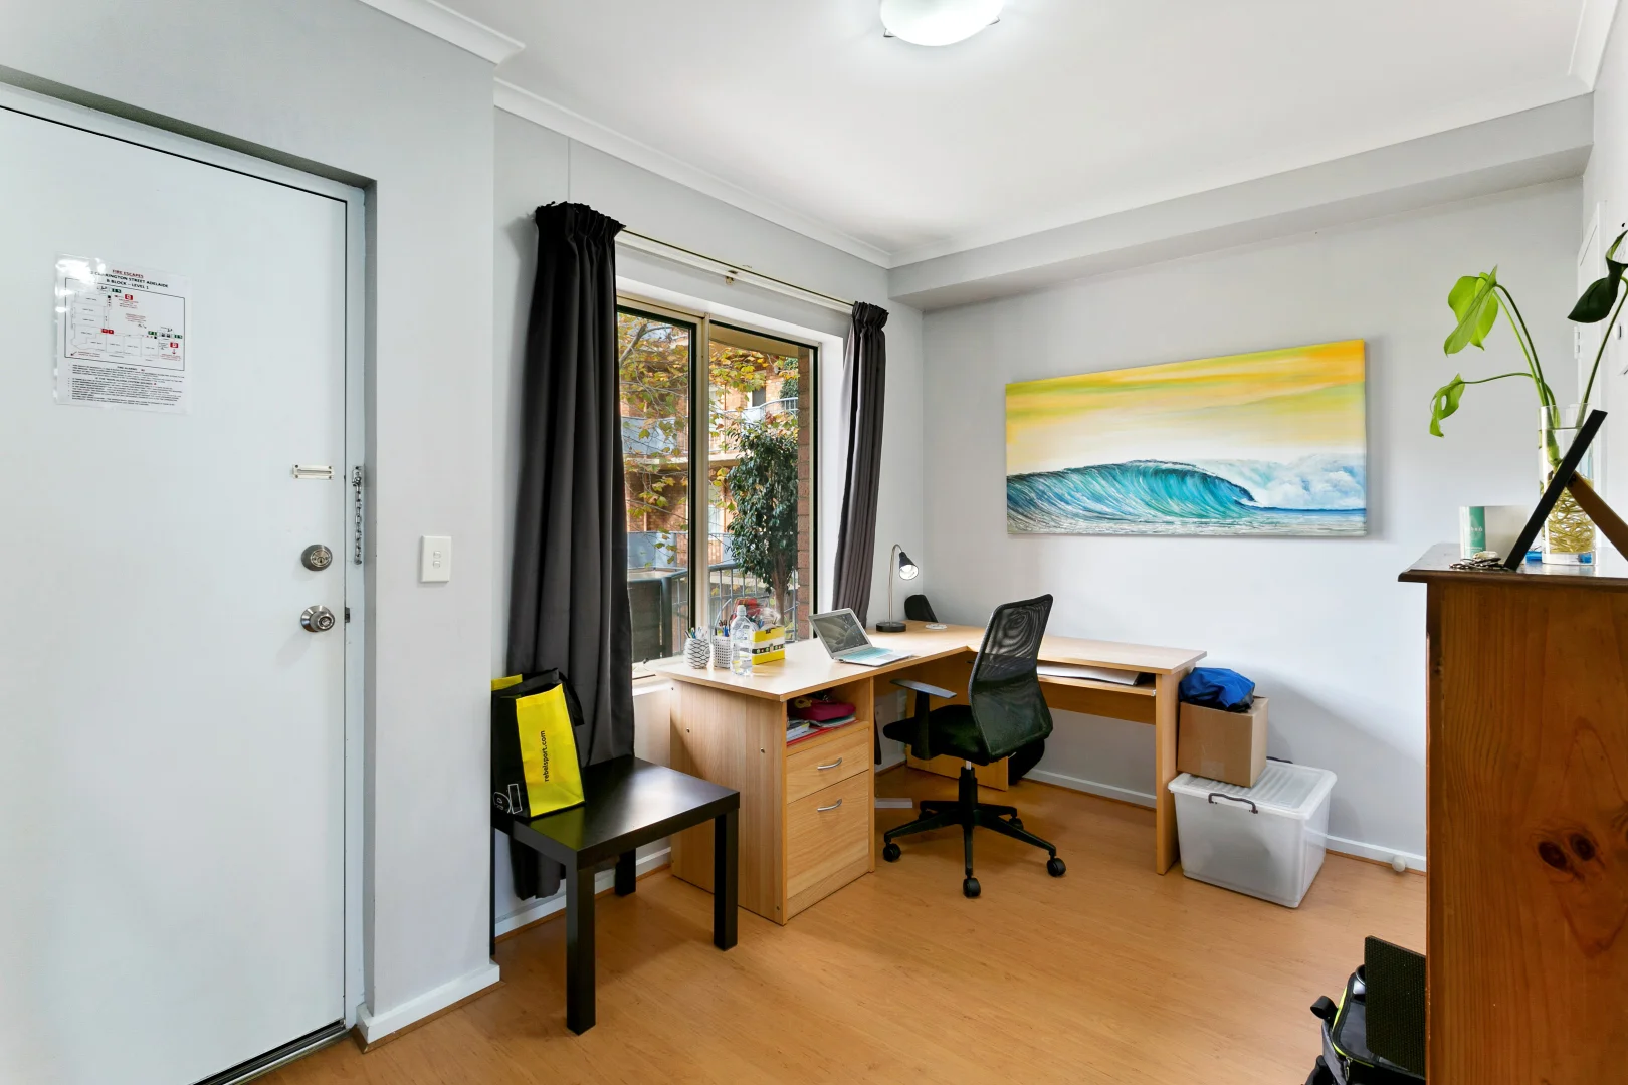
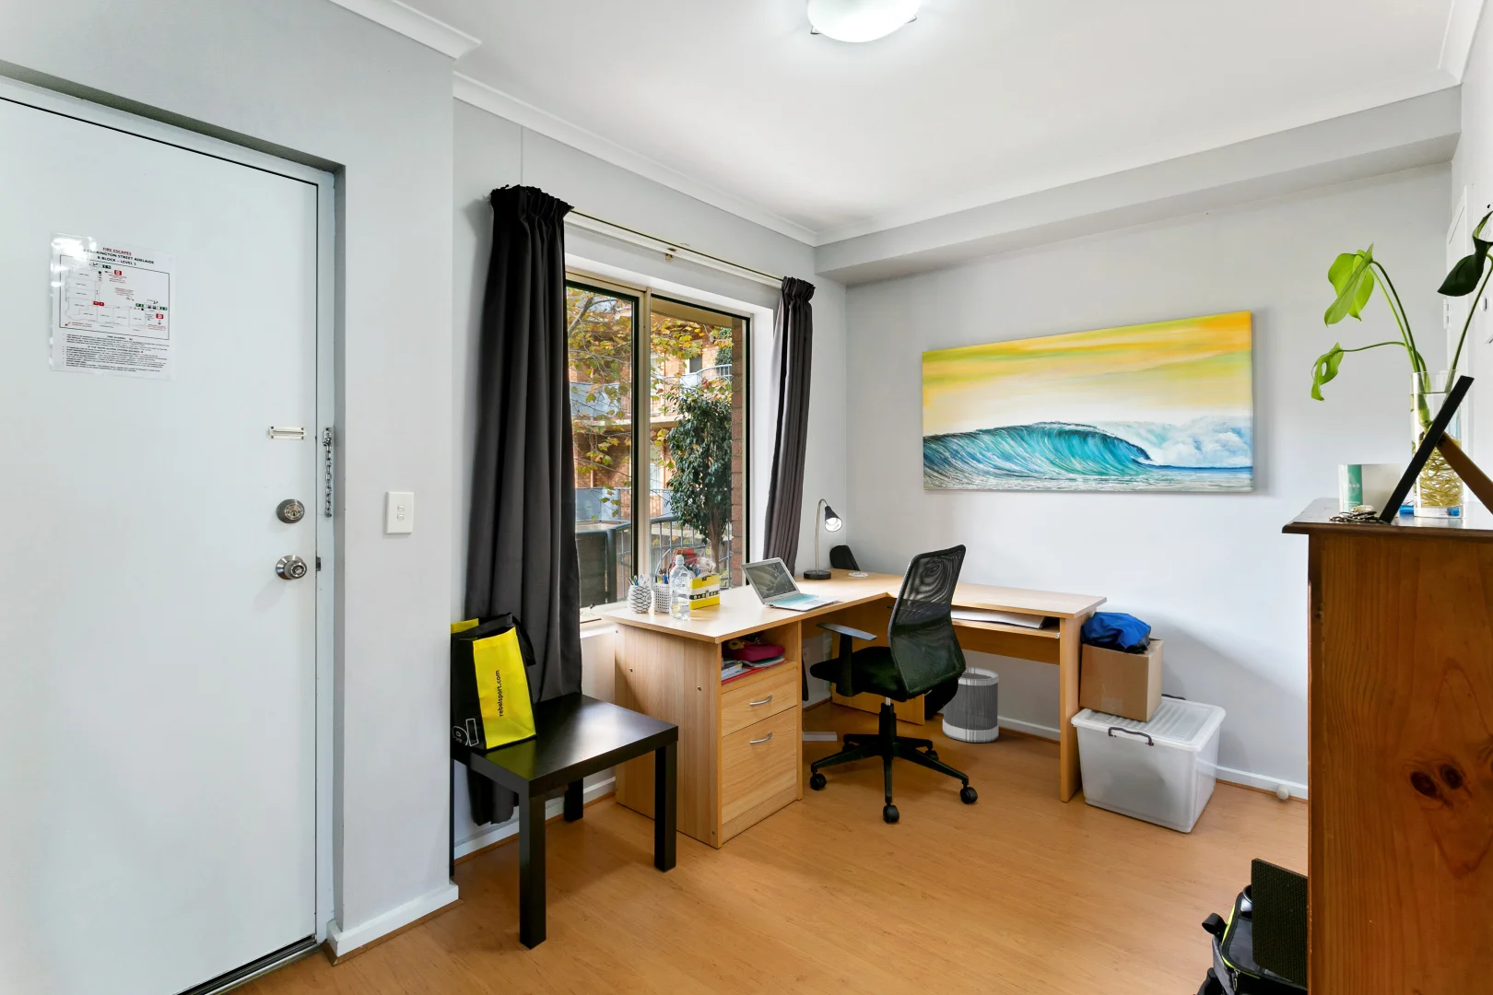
+ wastebasket [942,666,1000,744]
